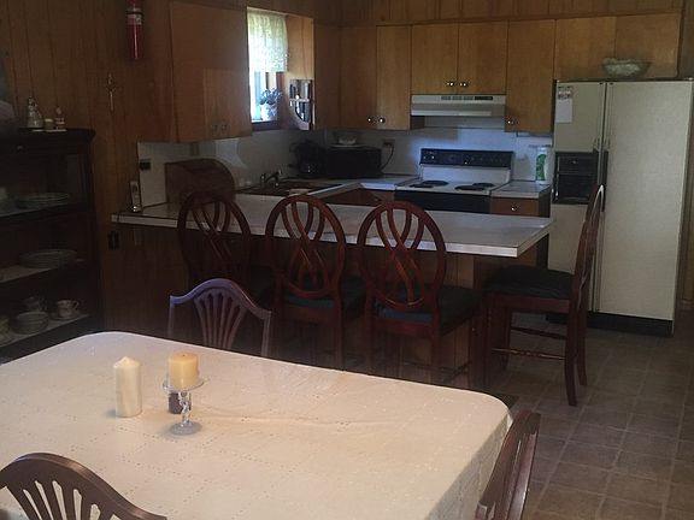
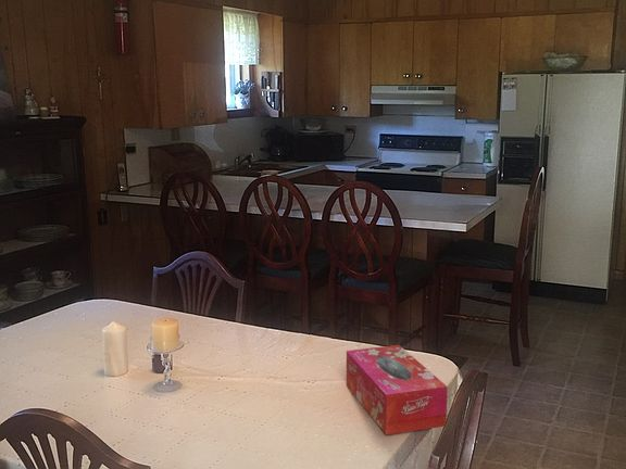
+ tissue box [346,344,449,436]
